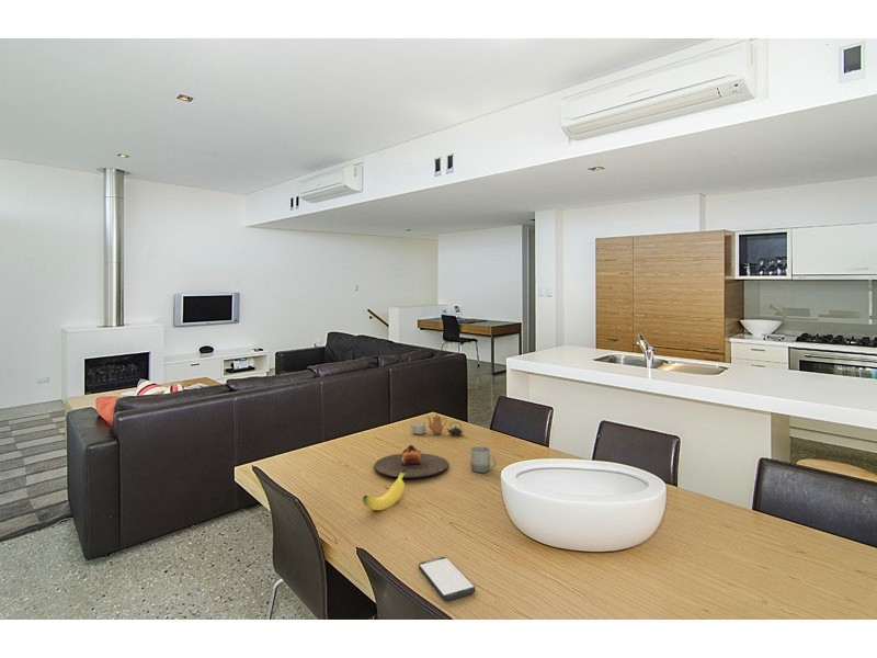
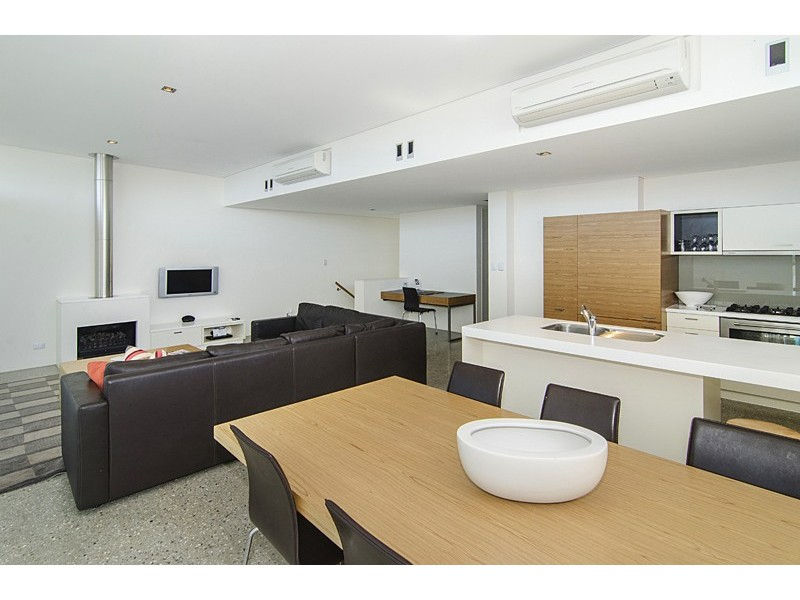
- smartphone [418,556,476,601]
- teapot [409,412,464,435]
- cup [470,445,498,474]
- banana [362,468,407,511]
- plate [373,444,449,479]
